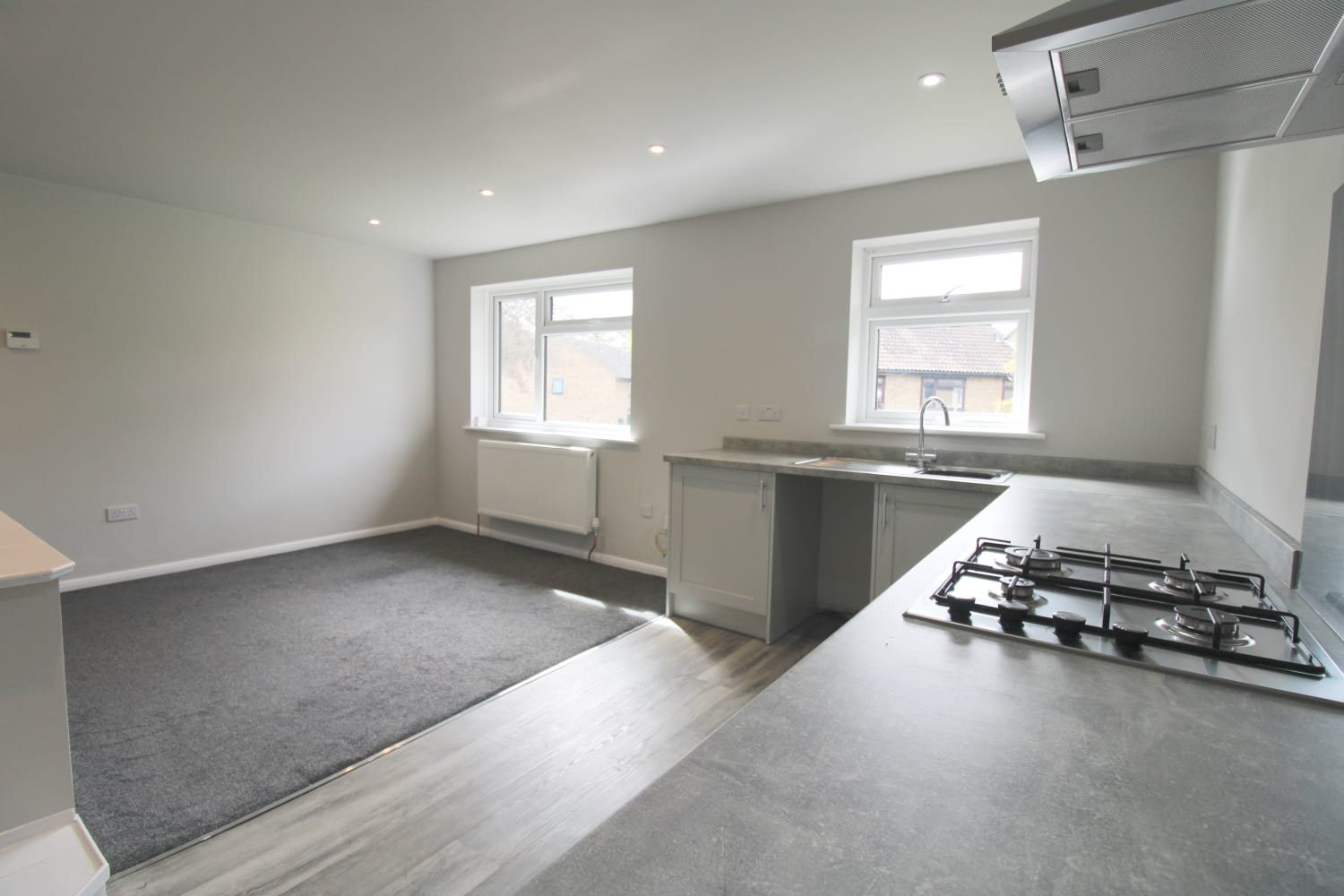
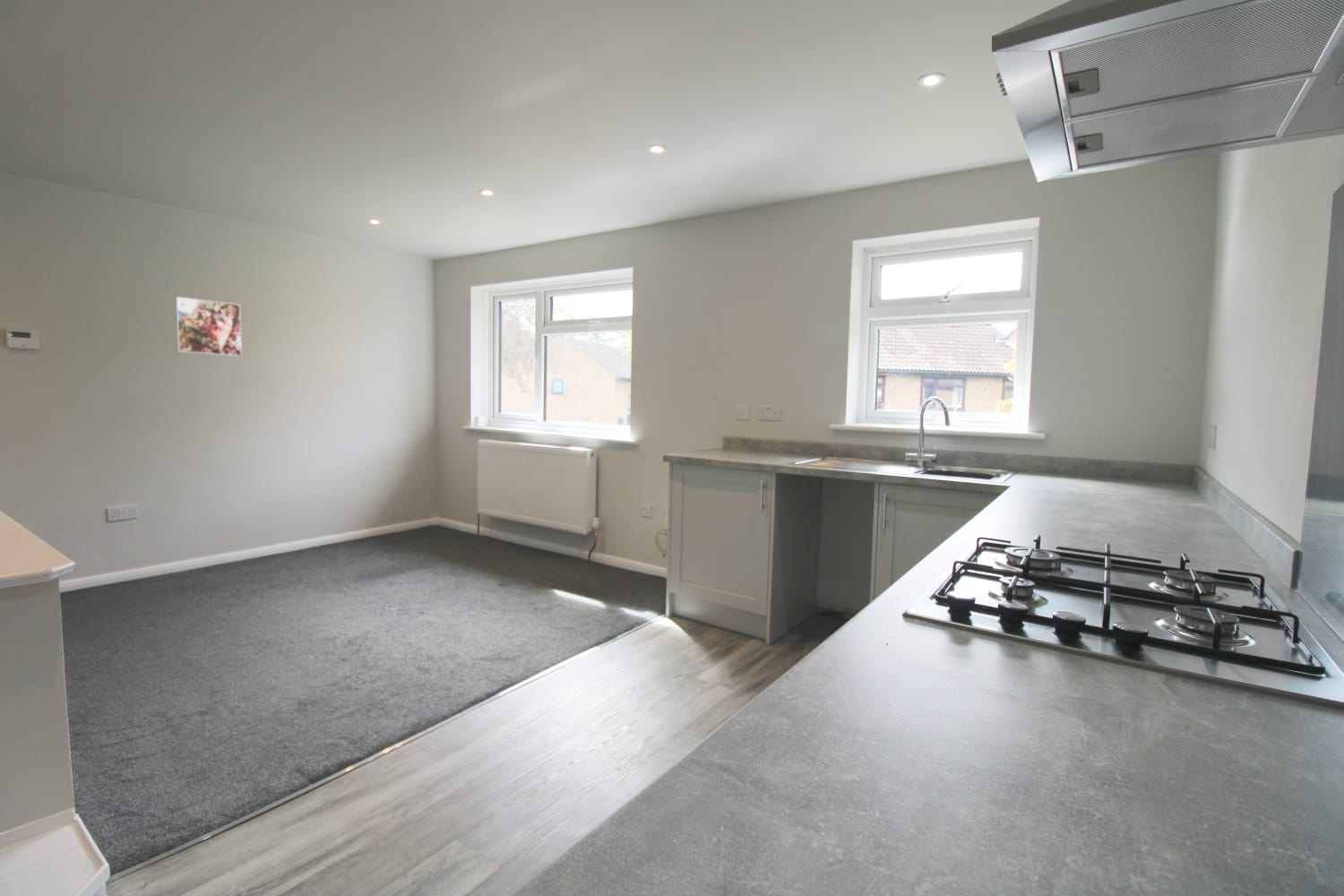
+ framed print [175,296,243,358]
